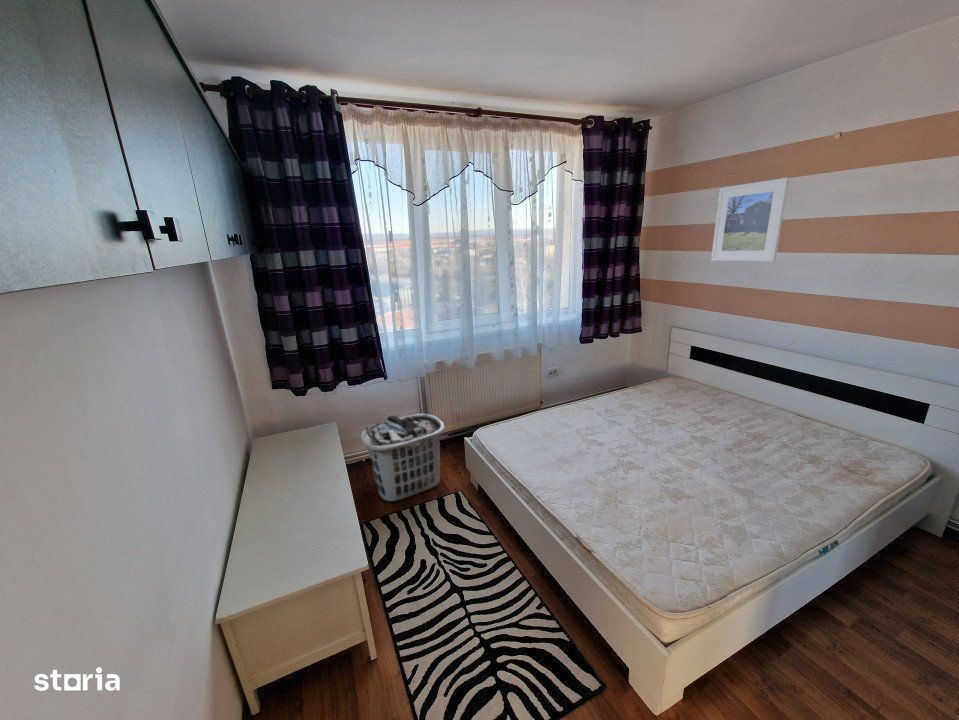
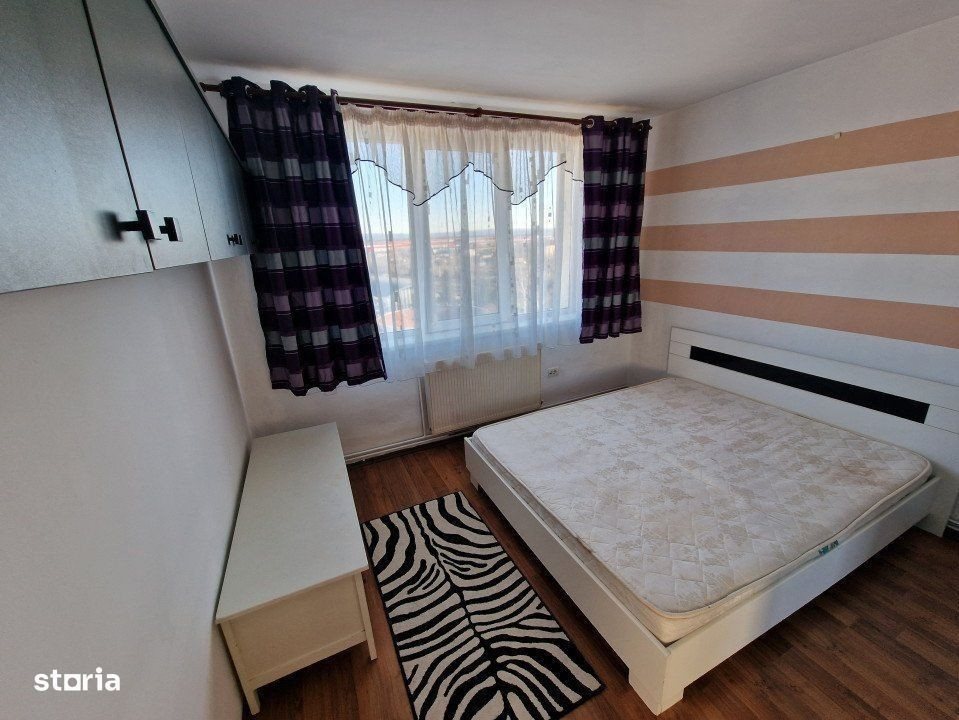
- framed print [710,177,790,262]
- clothes hamper [360,413,446,503]
